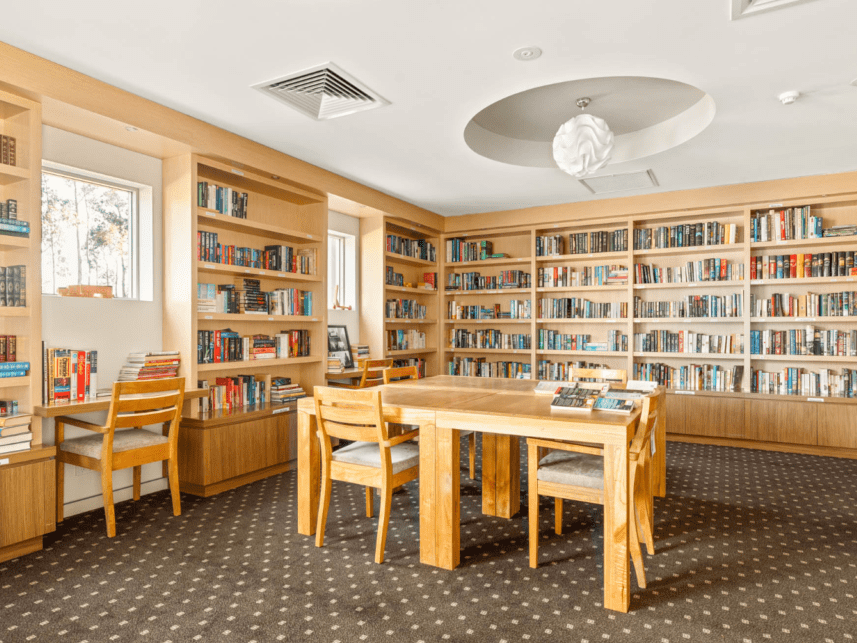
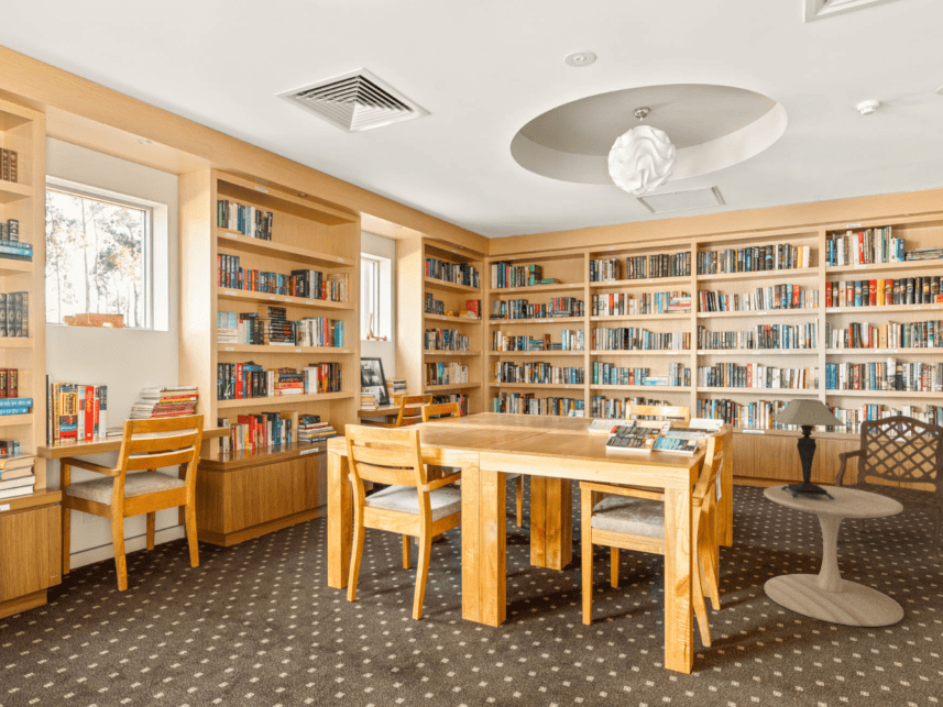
+ armchair [833,415,943,566]
+ table lamp [770,398,847,499]
+ side table [763,484,904,628]
